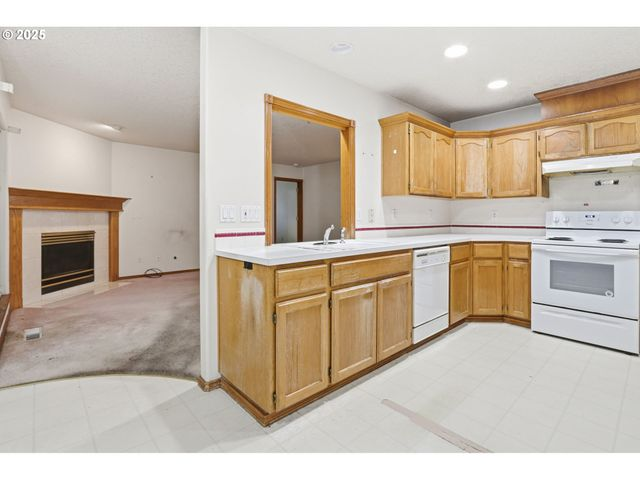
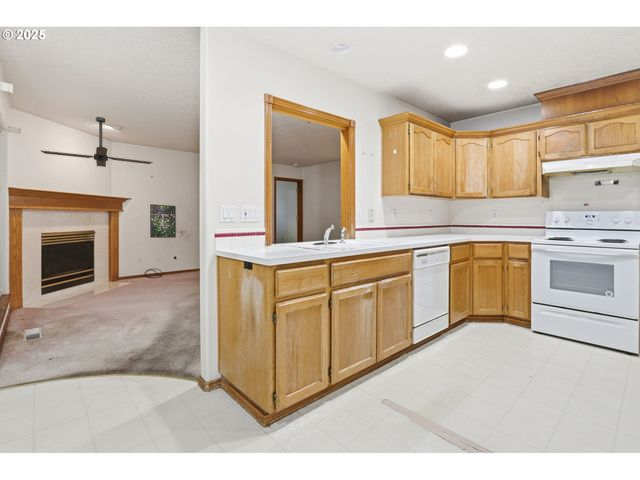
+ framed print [149,203,177,239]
+ ceiling fan [40,116,154,168]
